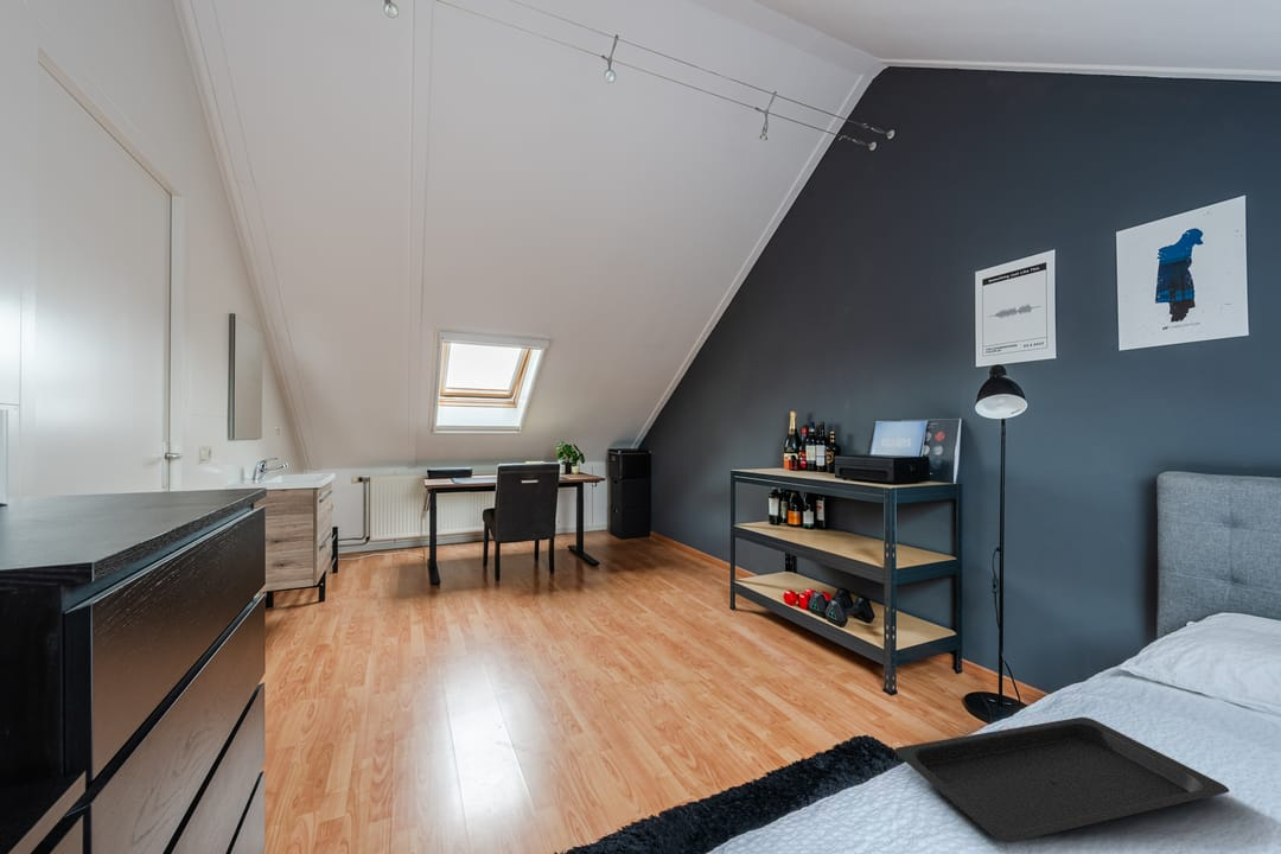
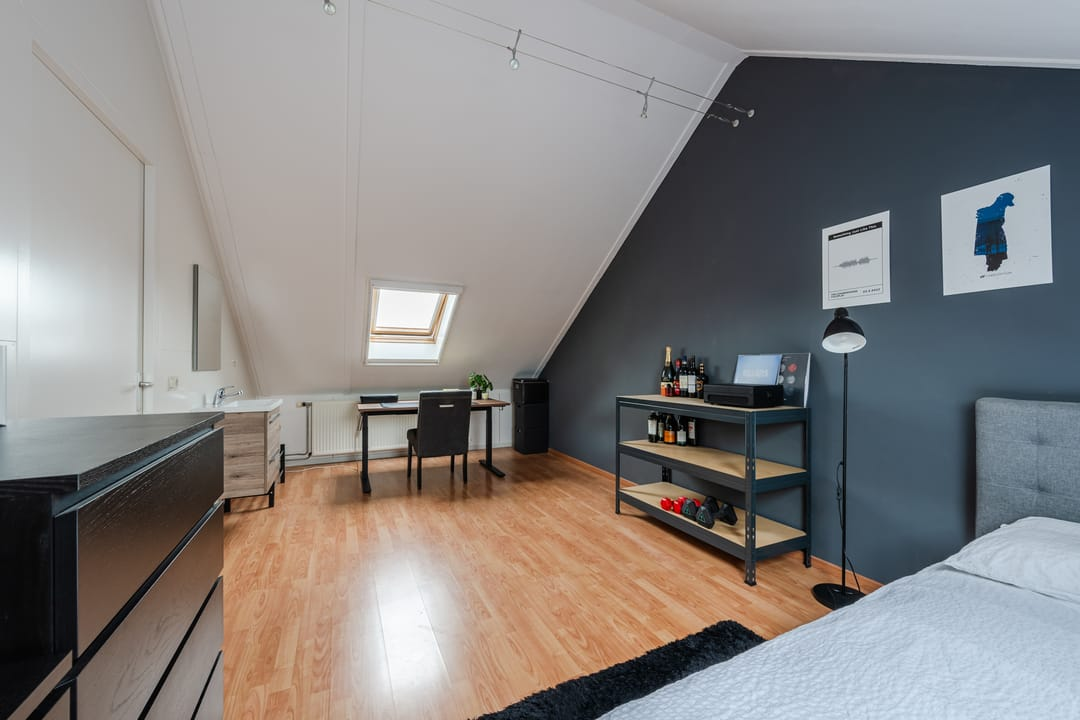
- serving tray [894,716,1230,843]
